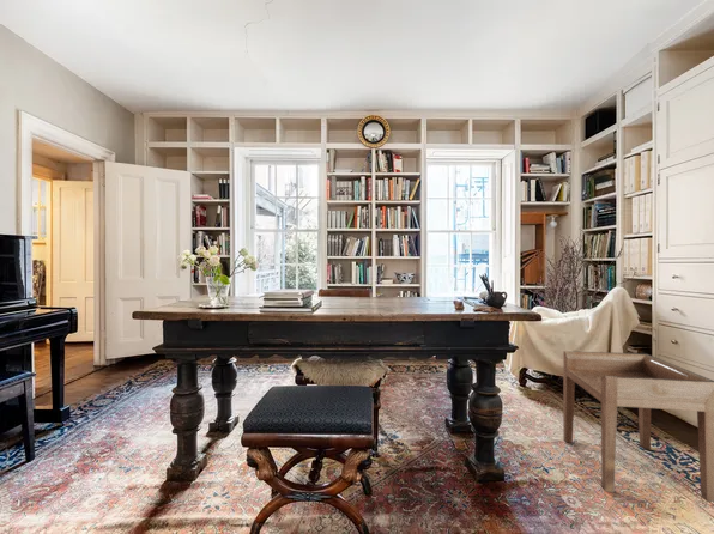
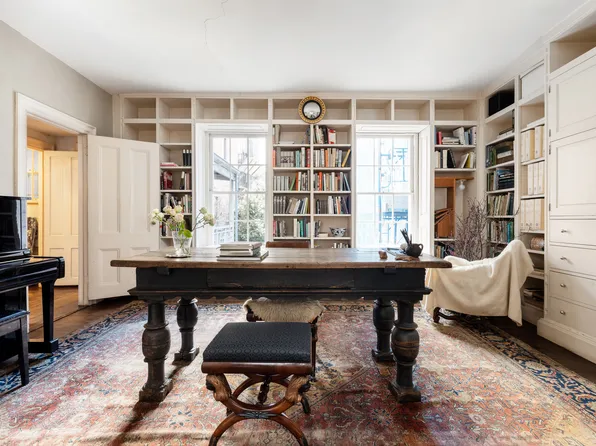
- side table [562,350,714,503]
